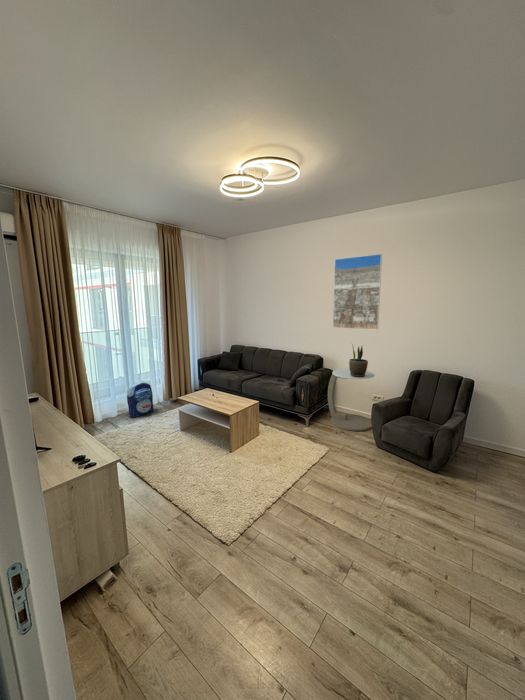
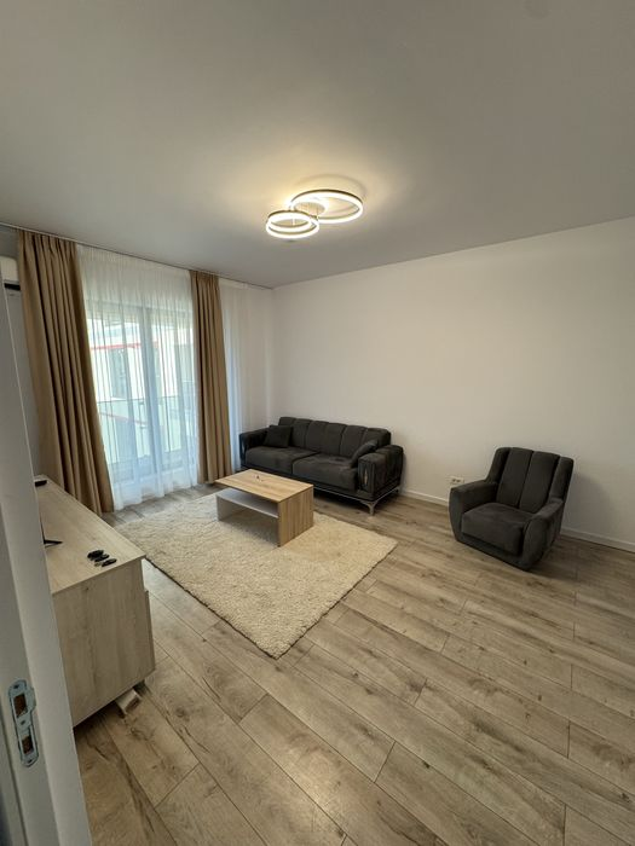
- side table [327,368,376,432]
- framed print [332,253,383,330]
- backpack [126,380,154,418]
- potted plant [348,343,369,377]
